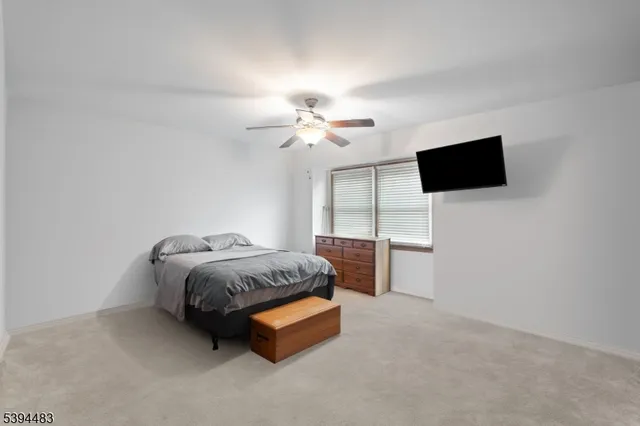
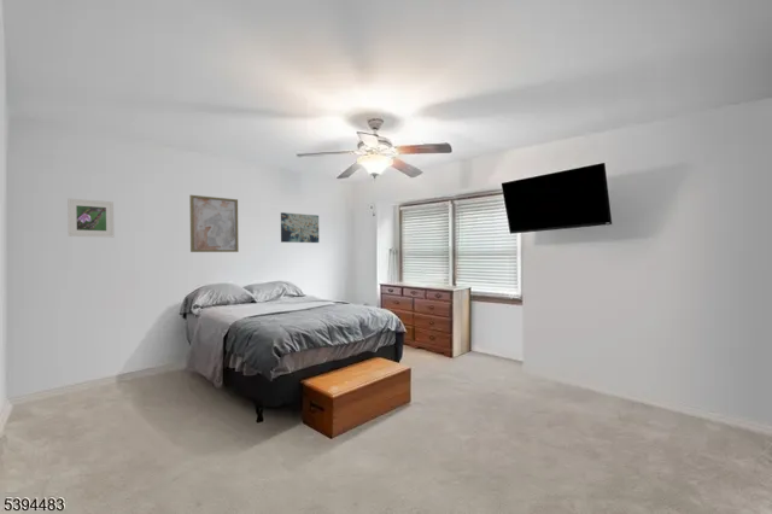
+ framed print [66,198,115,239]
+ wall art [188,194,240,253]
+ wall art [280,211,320,244]
